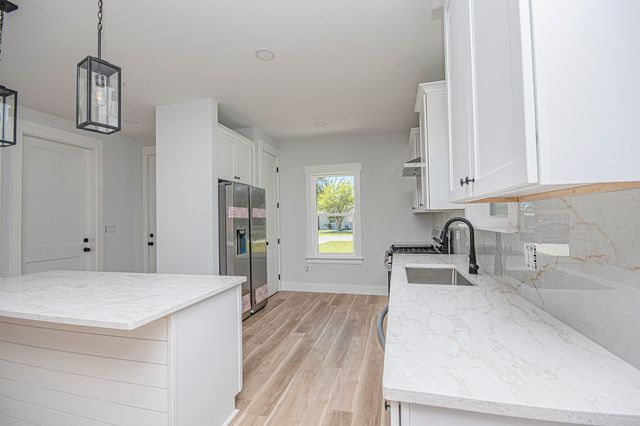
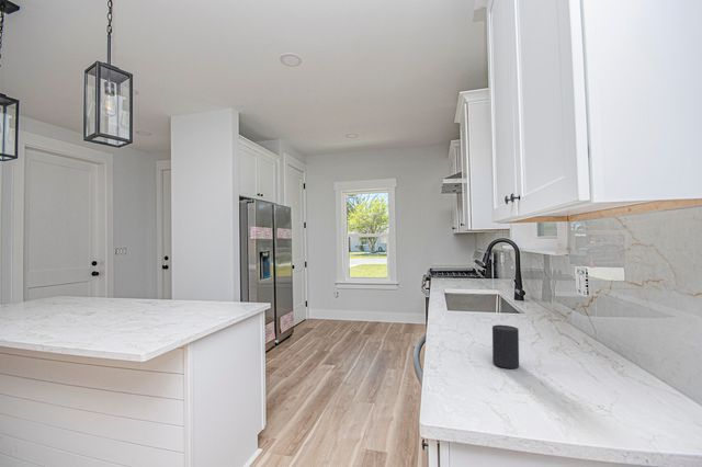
+ cup [491,324,520,369]
